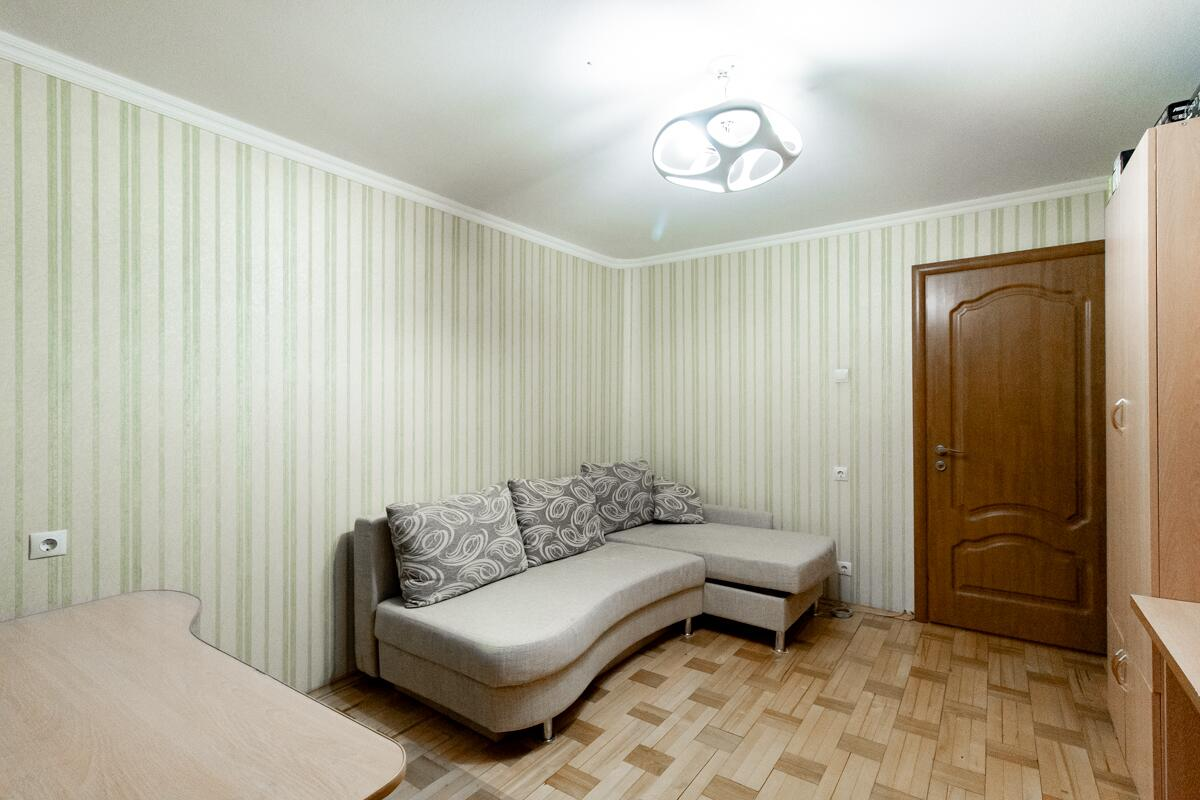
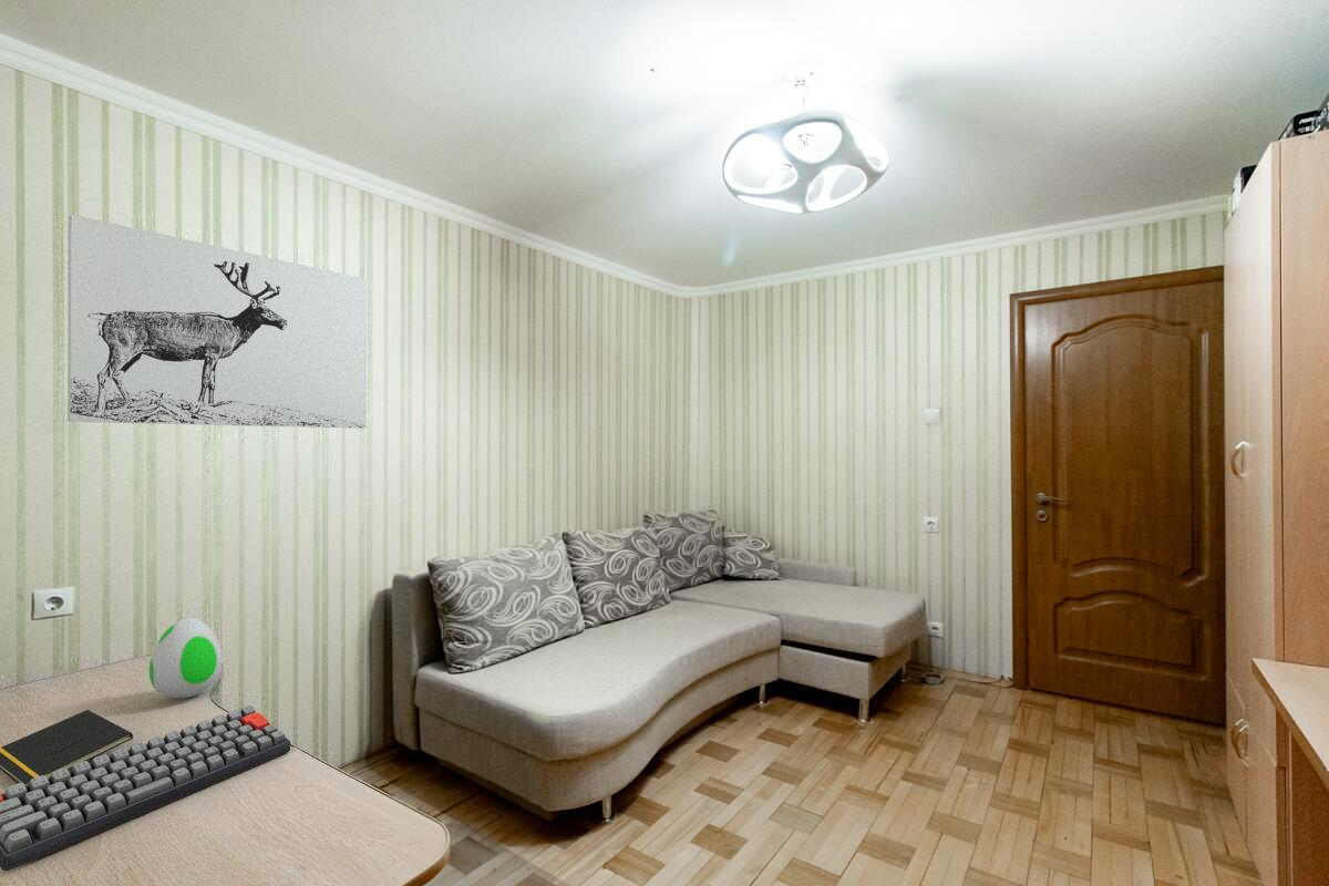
+ decorative egg [148,617,224,700]
+ wall art [66,214,368,430]
+ notepad [0,709,134,785]
+ keyboard [0,704,291,873]
